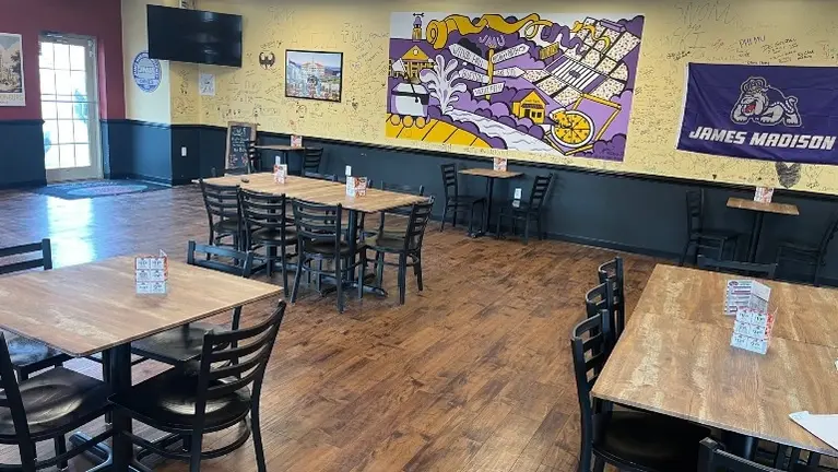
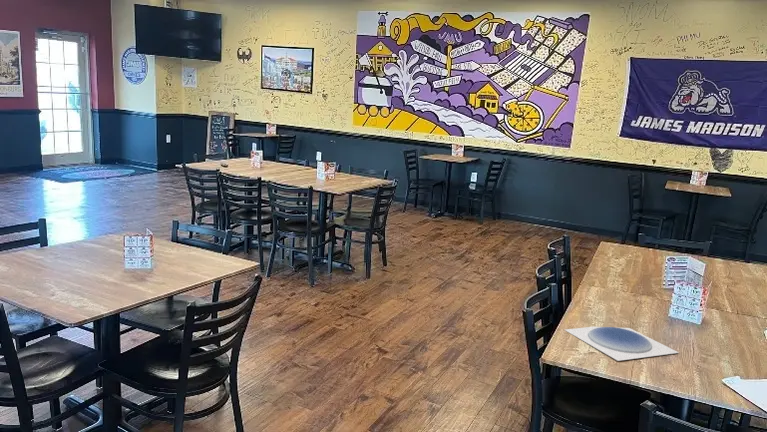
+ plate [564,326,680,362]
